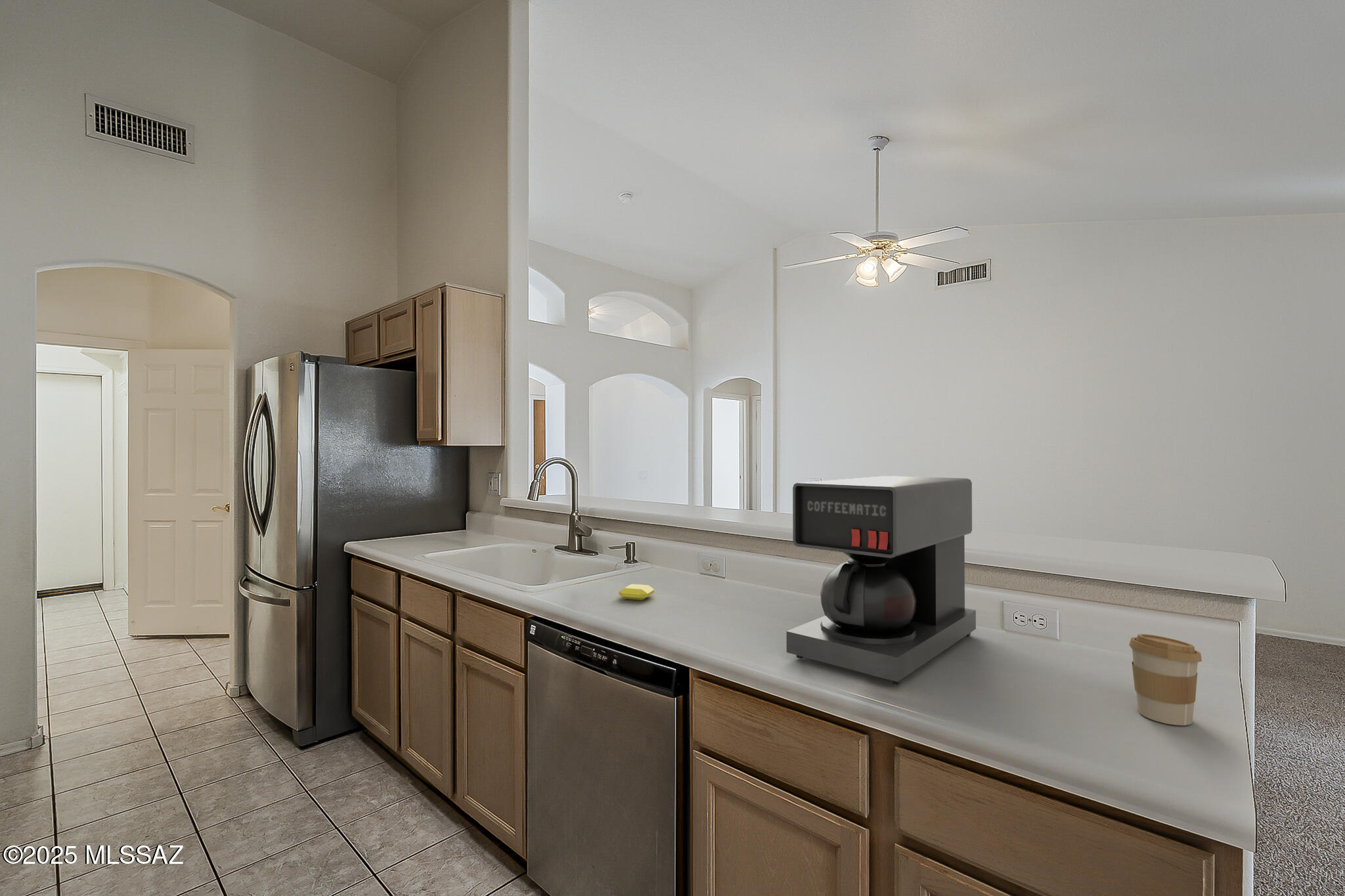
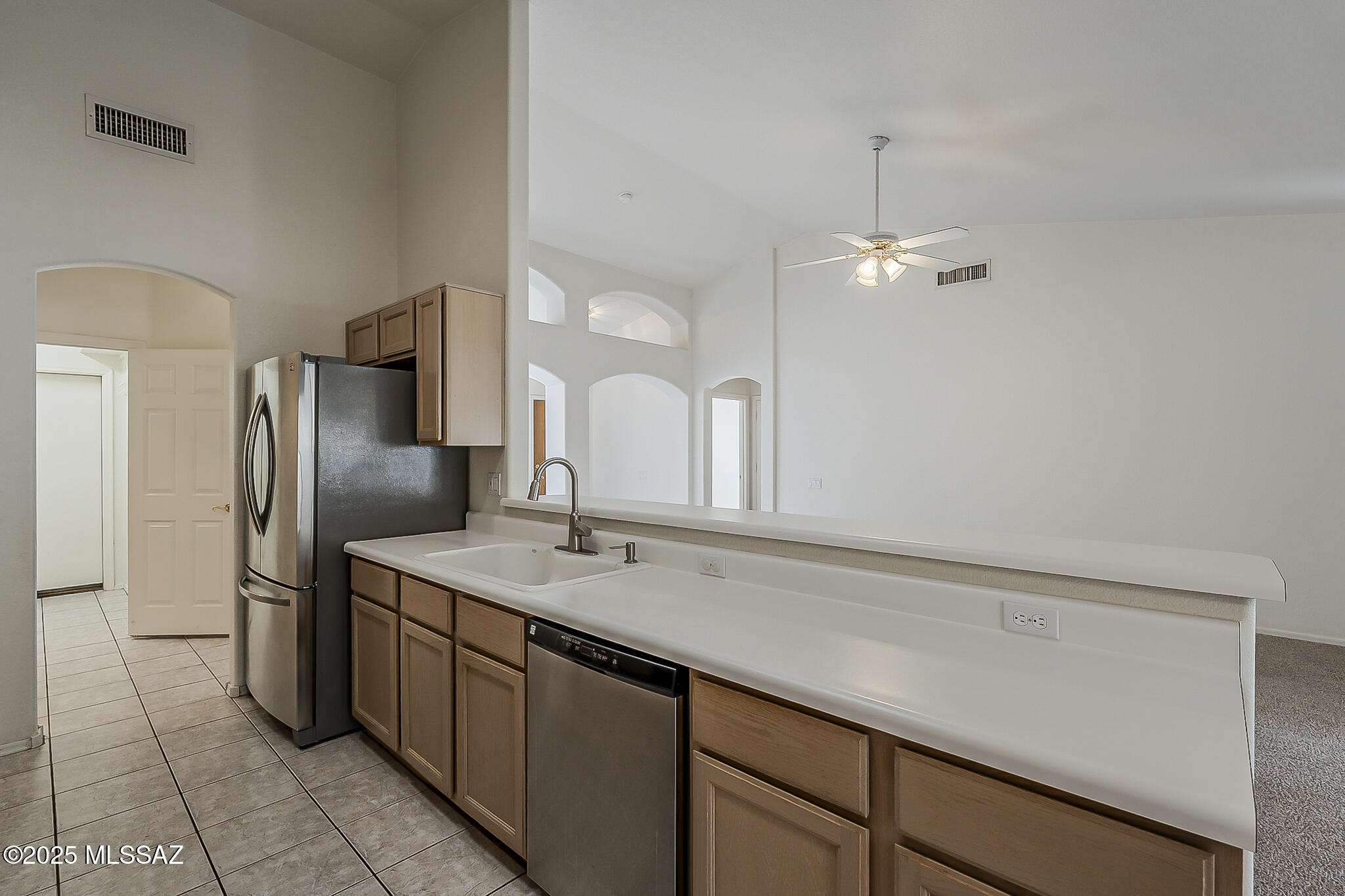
- coffee maker [786,475,977,685]
- soap bar [618,584,655,601]
- coffee cup [1128,633,1202,726]
